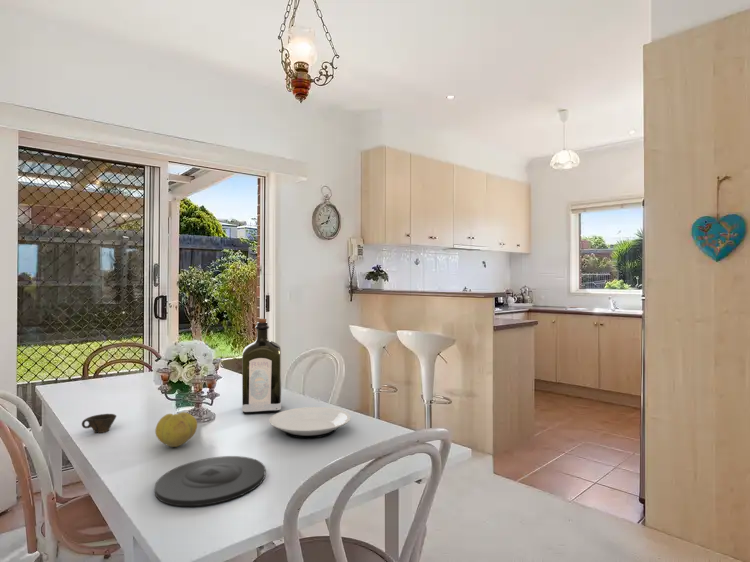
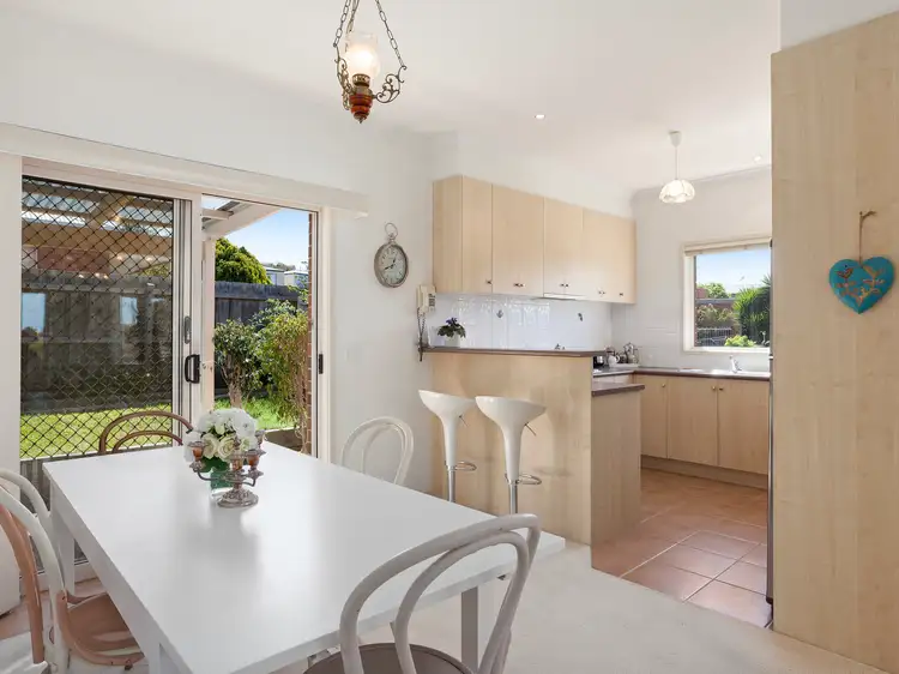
- plate [268,406,352,439]
- liquor [241,318,282,415]
- cup [81,413,117,434]
- plate [154,455,266,507]
- fruit [154,411,198,448]
